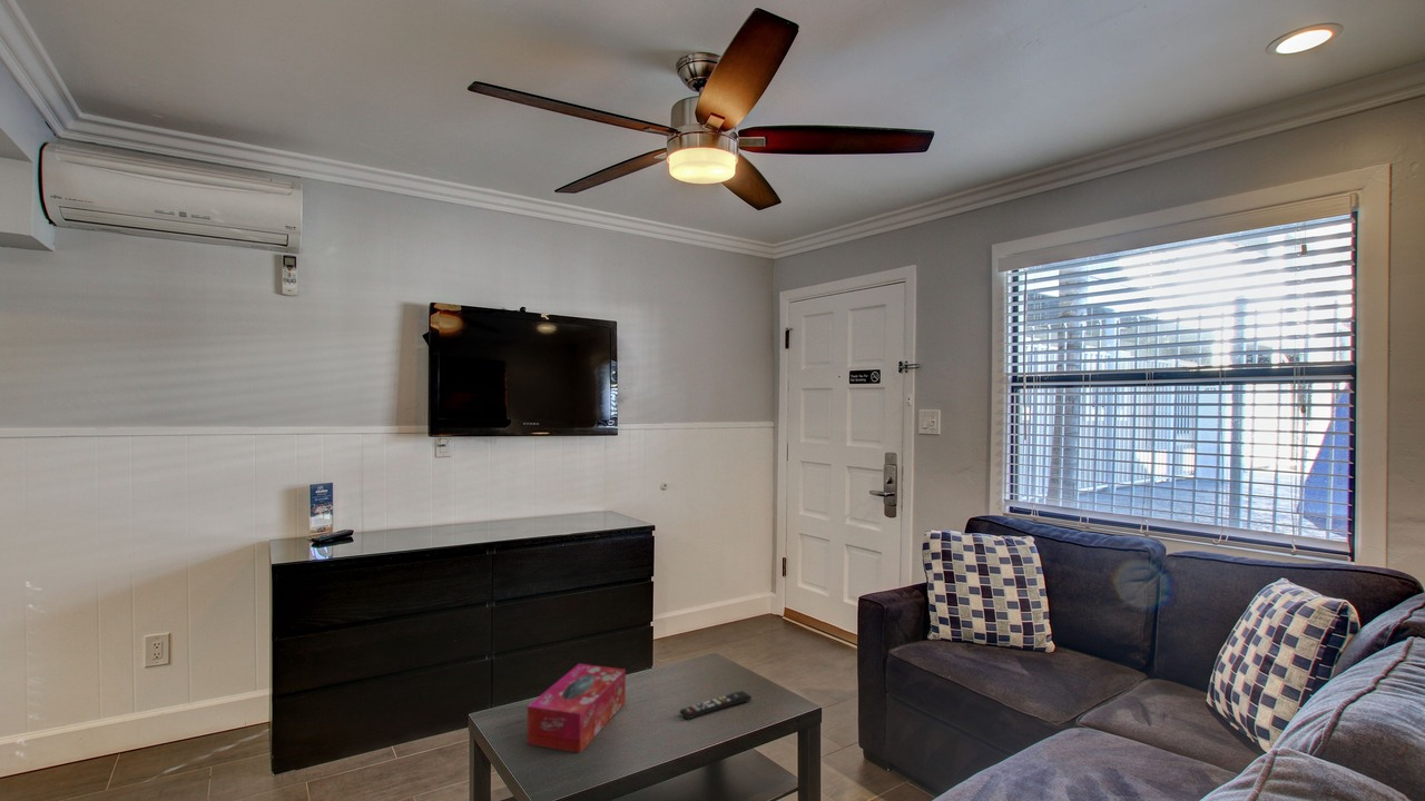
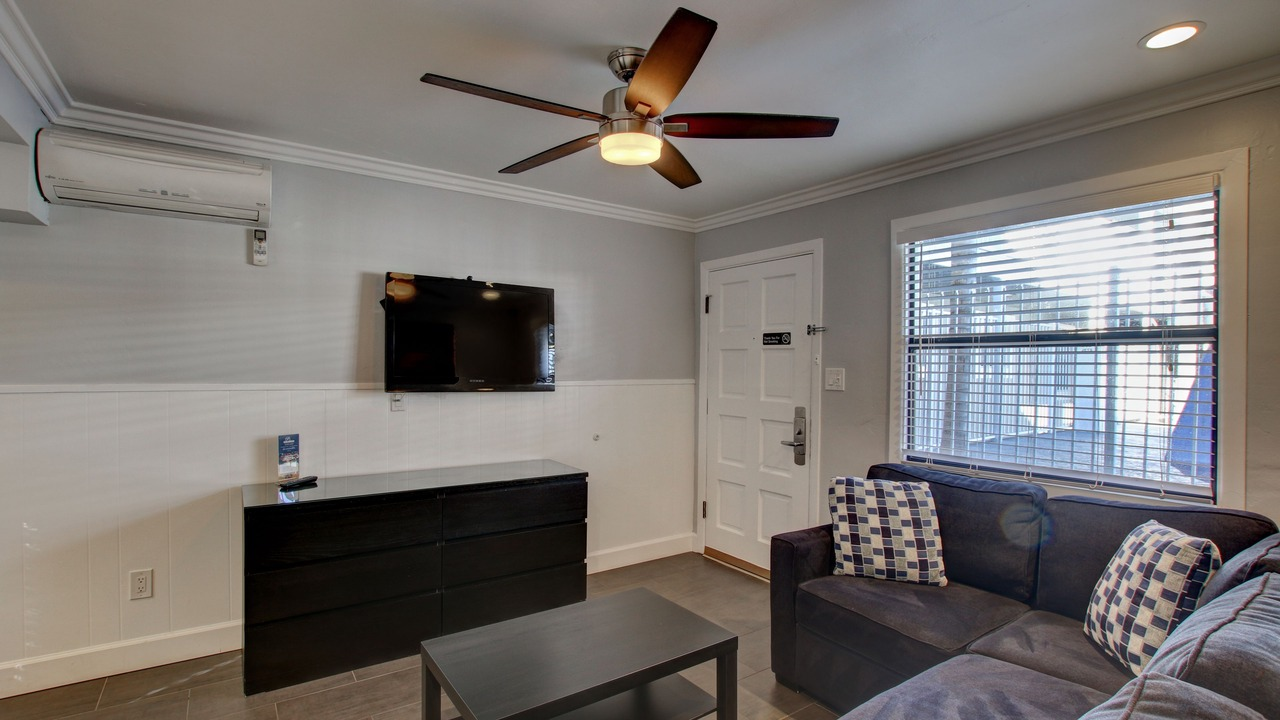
- remote control [678,690,753,720]
- tissue box [527,663,627,754]
